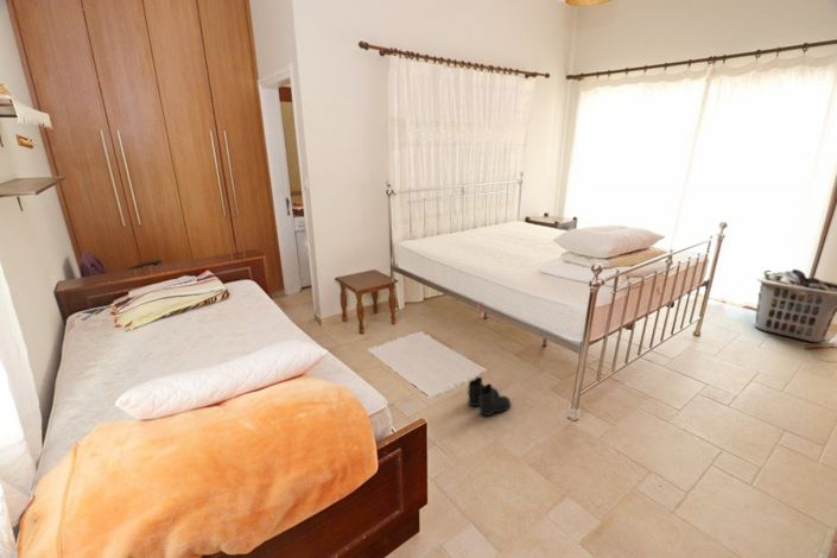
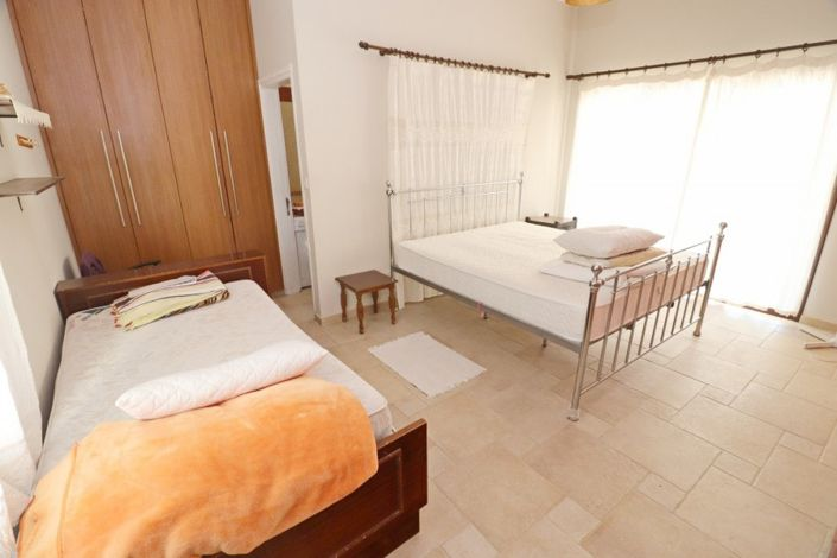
- boots [465,375,512,417]
- clothes hamper [753,268,837,344]
